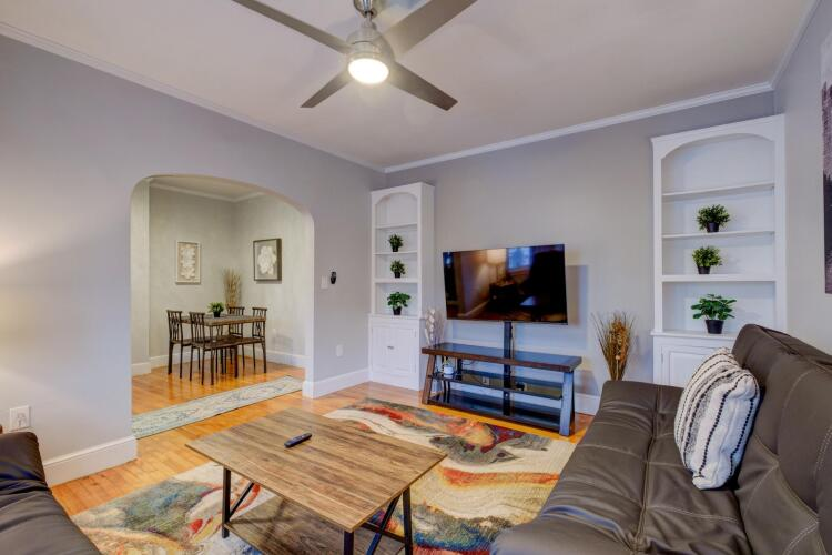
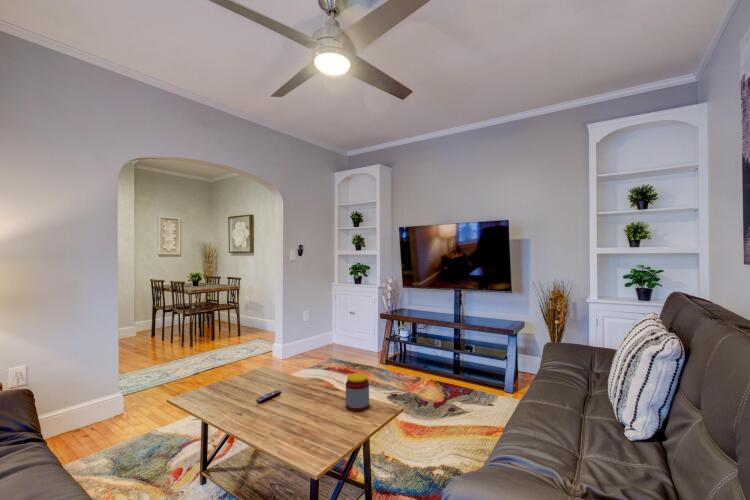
+ jar [345,372,370,412]
